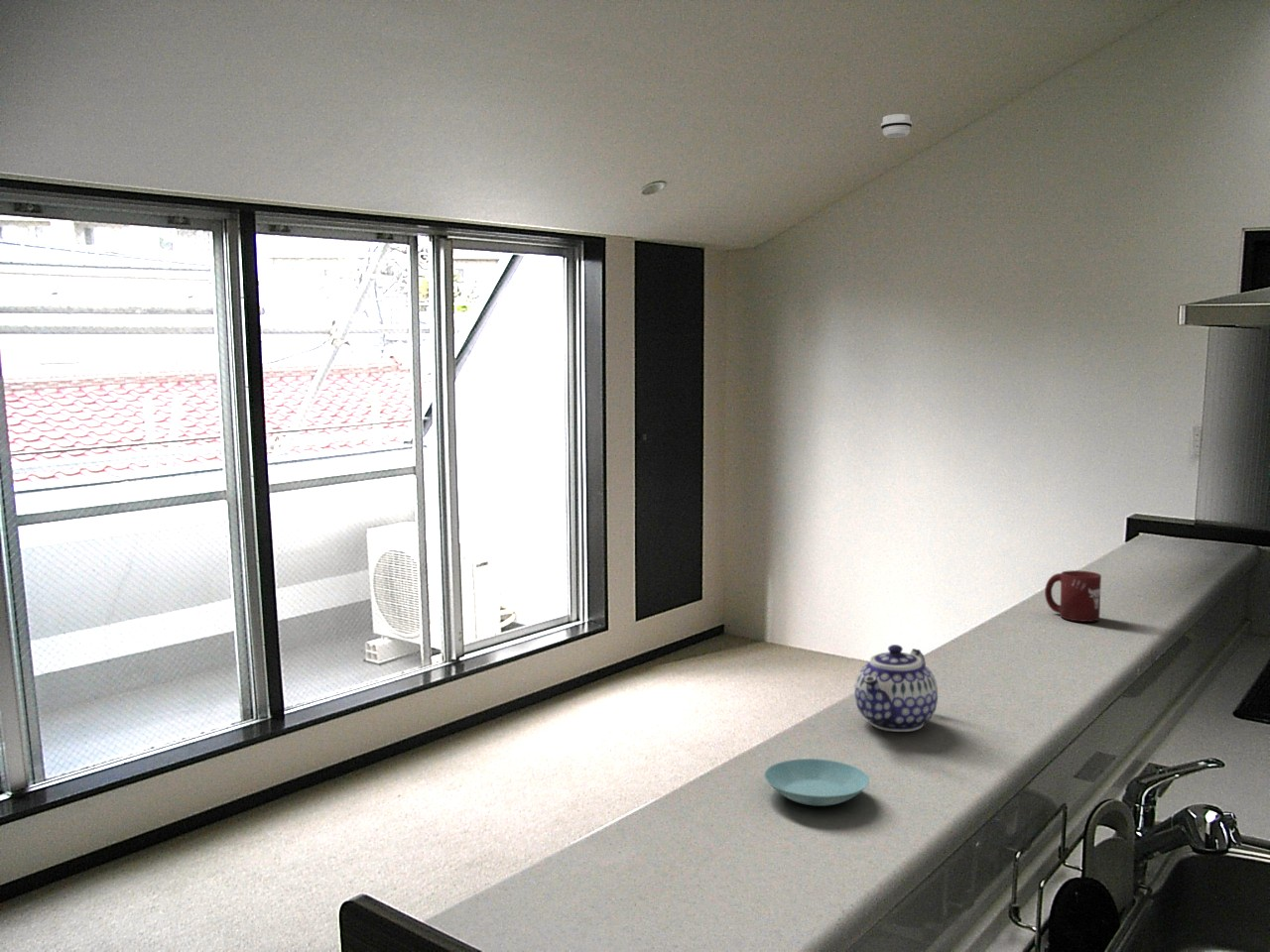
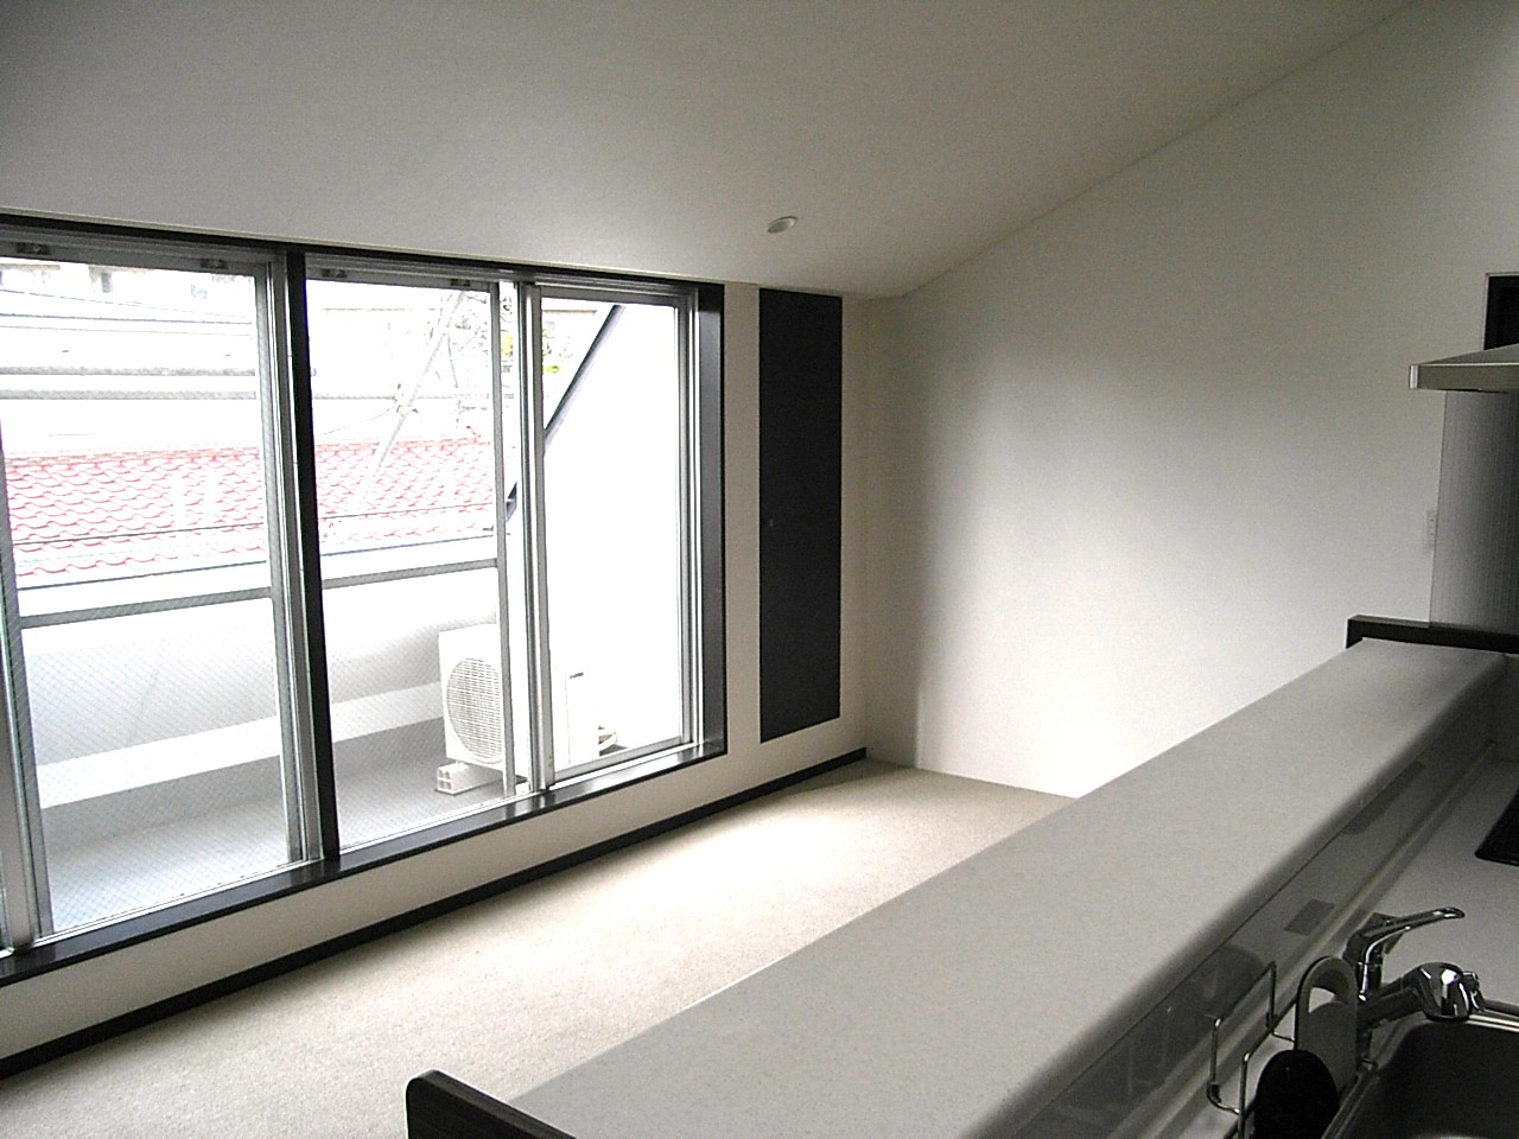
- smoke detector [880,113,913,139]
- saucer [763,758,870,807]
- teapot [853,644,939,733]
- cup [1044,569,1102,623]
